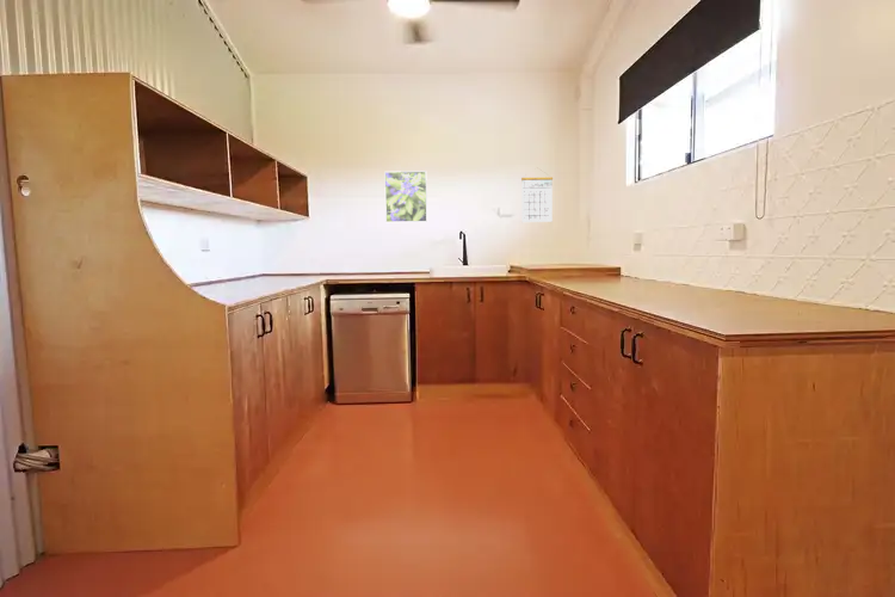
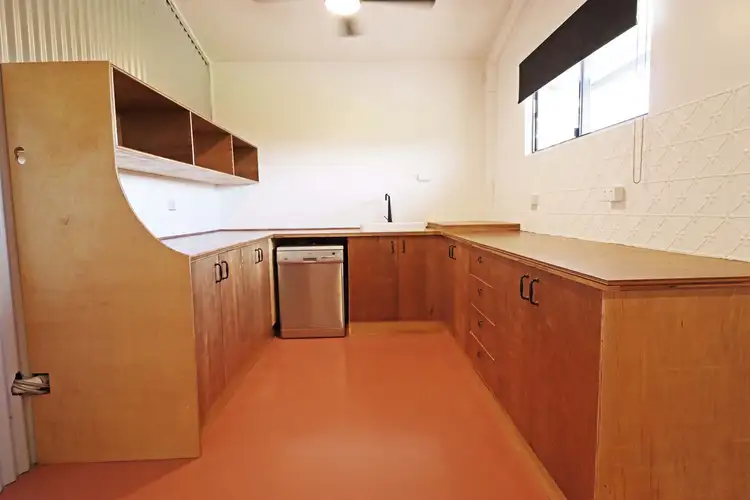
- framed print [383,170,428,223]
- calendar [520,166,554,223]
